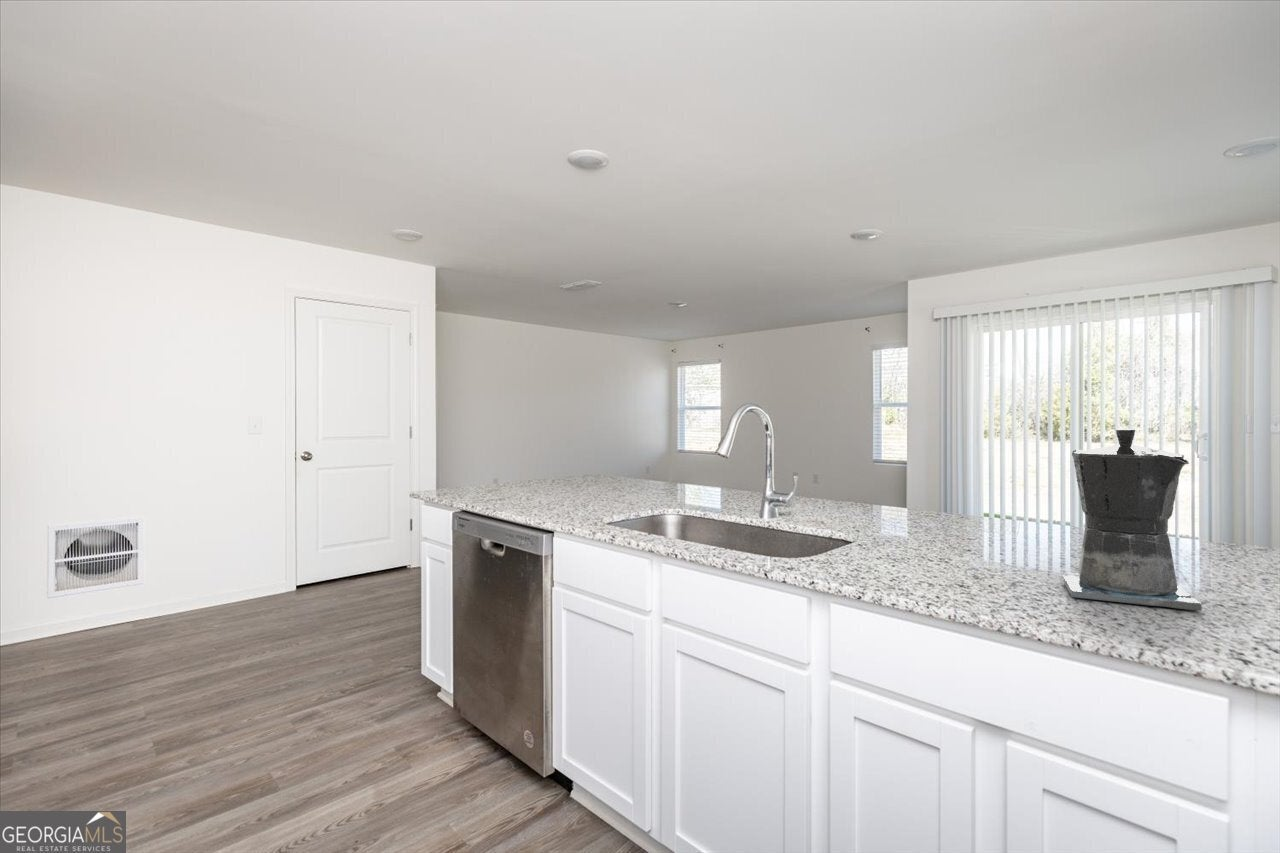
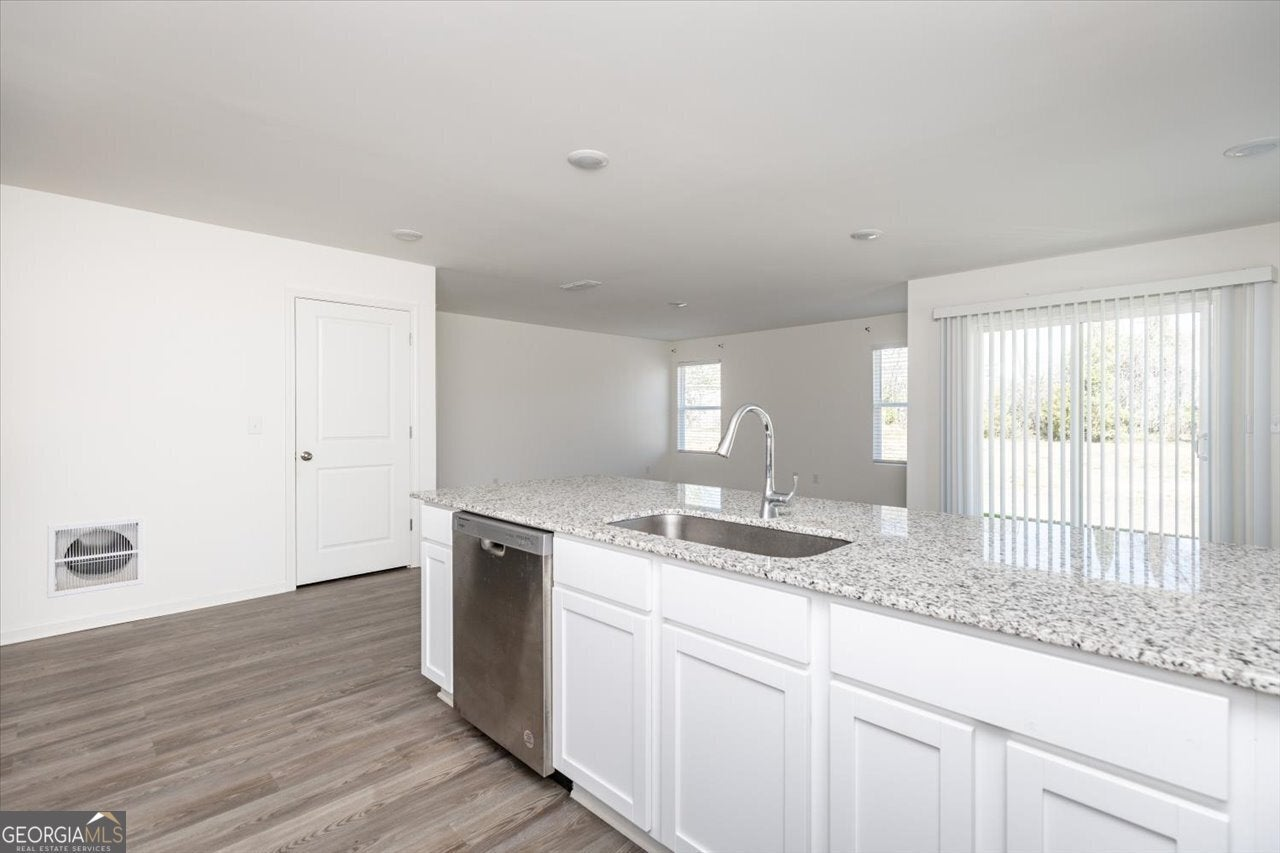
- coffee maker [1061,427,1203,612]
